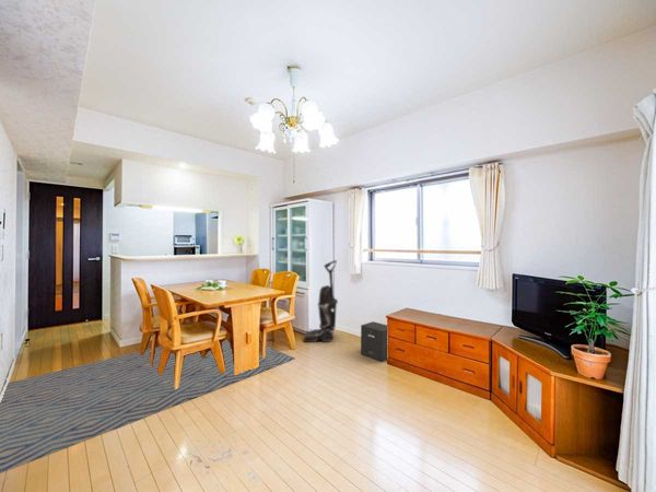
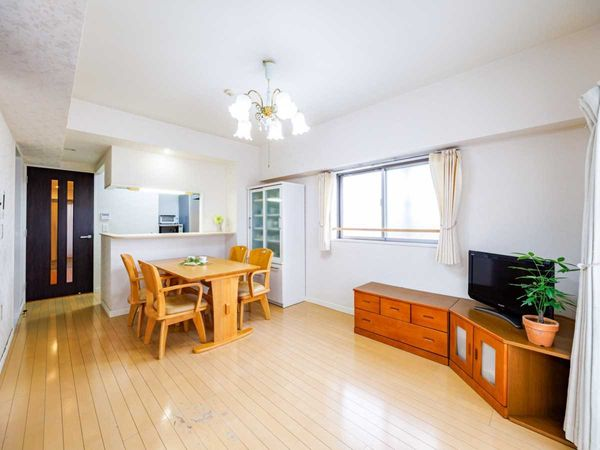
- rug [0,339,296,475]
- vacuum cleaner [302,259,339,343]
- speaker [360,320,388,363]
